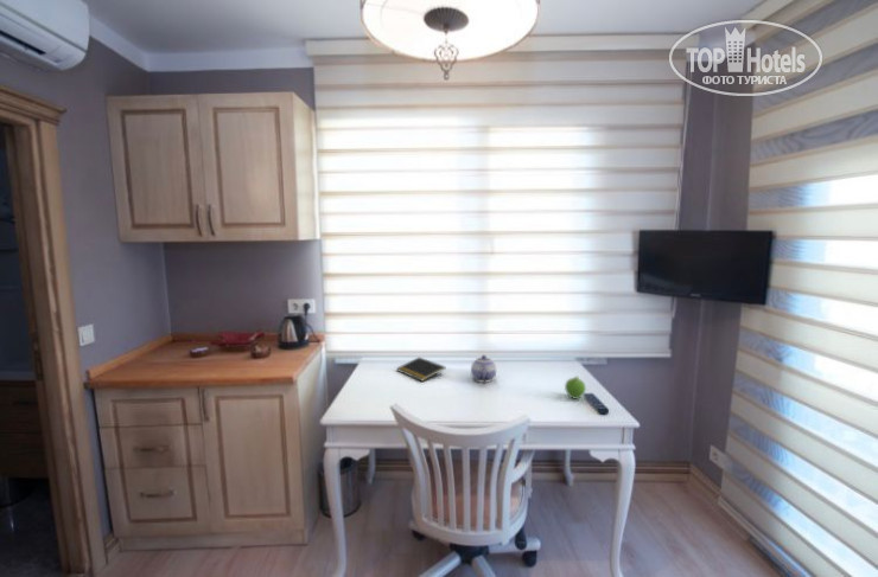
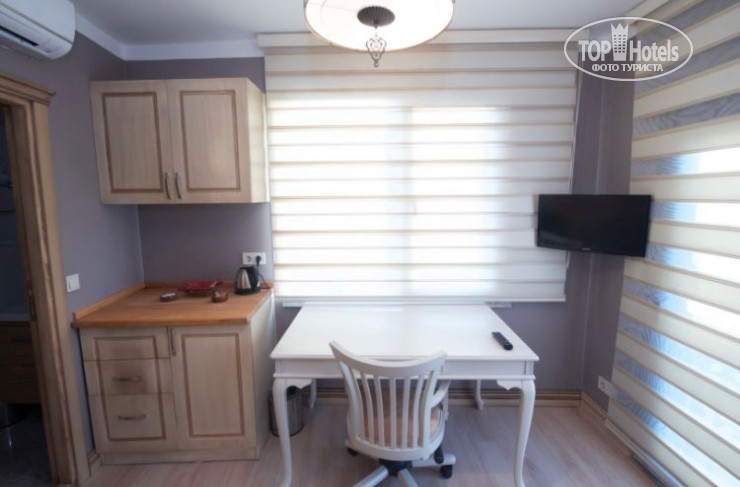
- teapot [470,354,497,383]
- fruit [564,376,587,400]
- notepad [395,357,446,383]
